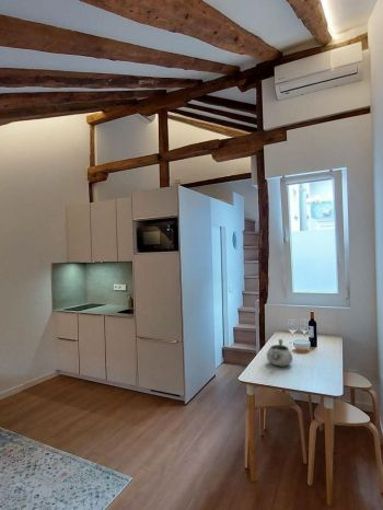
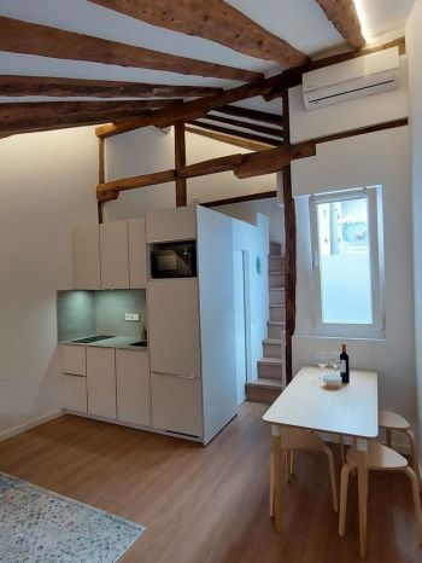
- decorative bowl [266,338,293,368]
